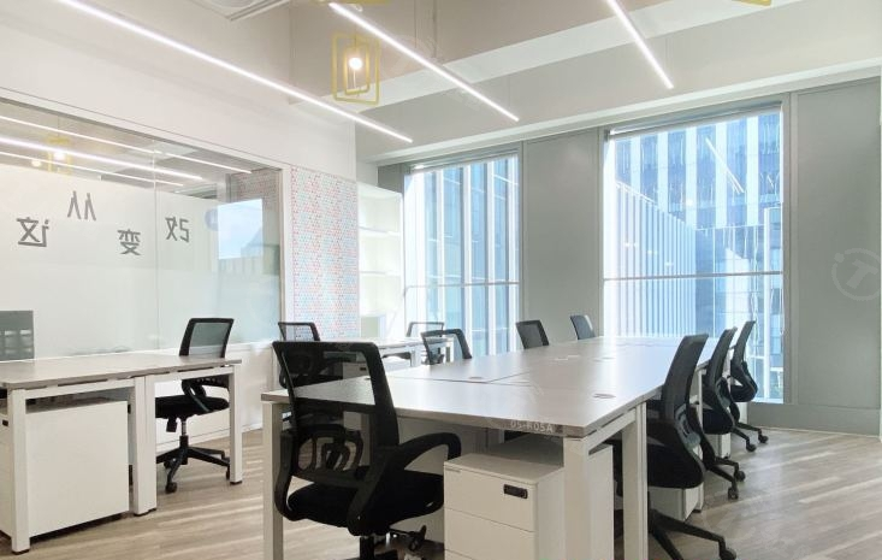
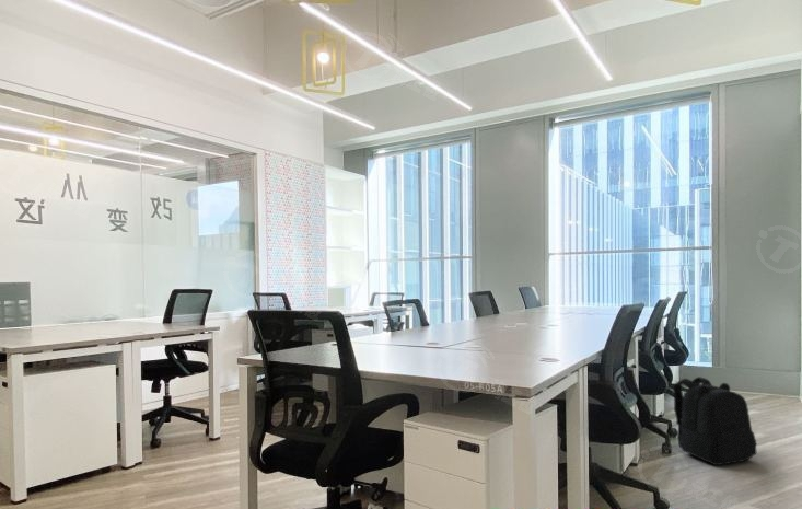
+ backpack [672,375,758,466]
